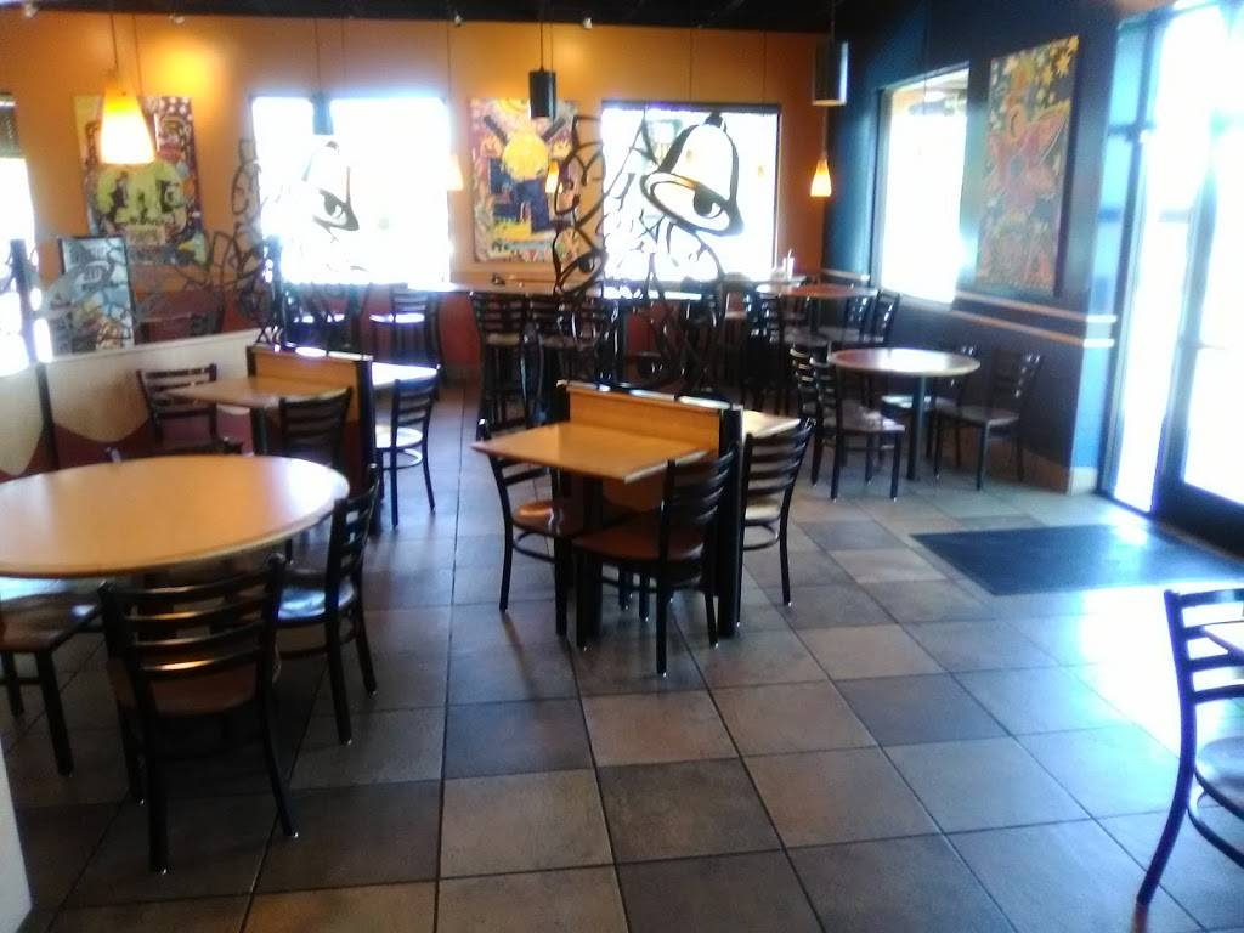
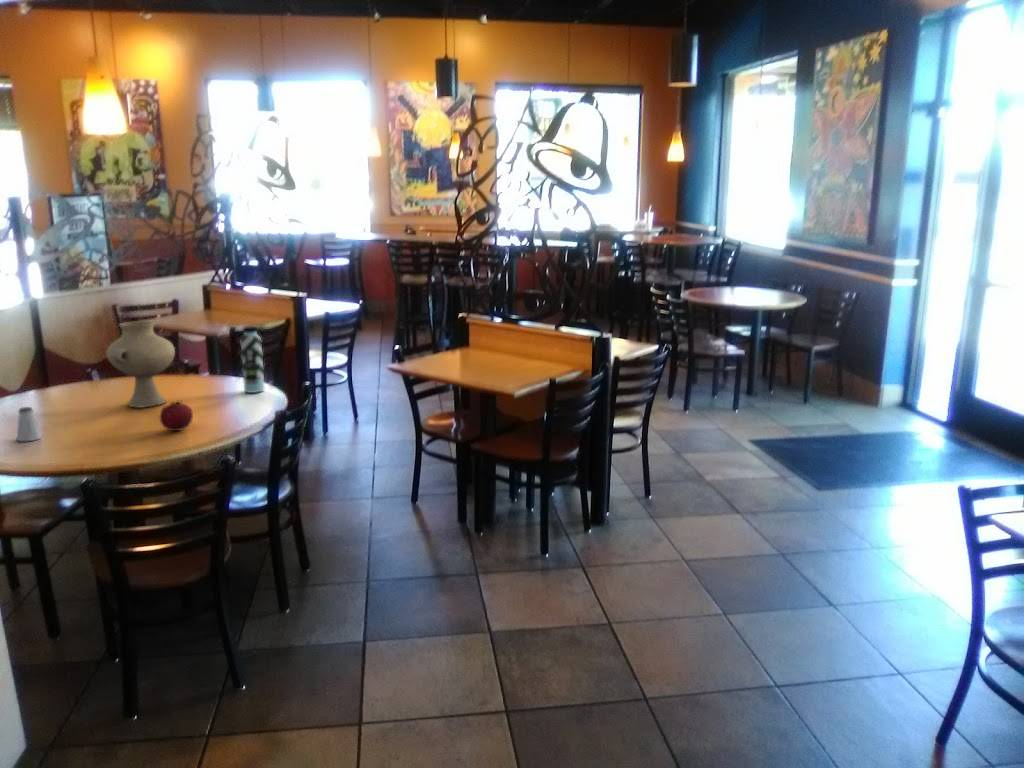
+ fruit [159,399,194,432]
+ saltshaker [16,406,43,442]
+ water bottle [240,325,265,394]
+ vase [105,320,176,408]
